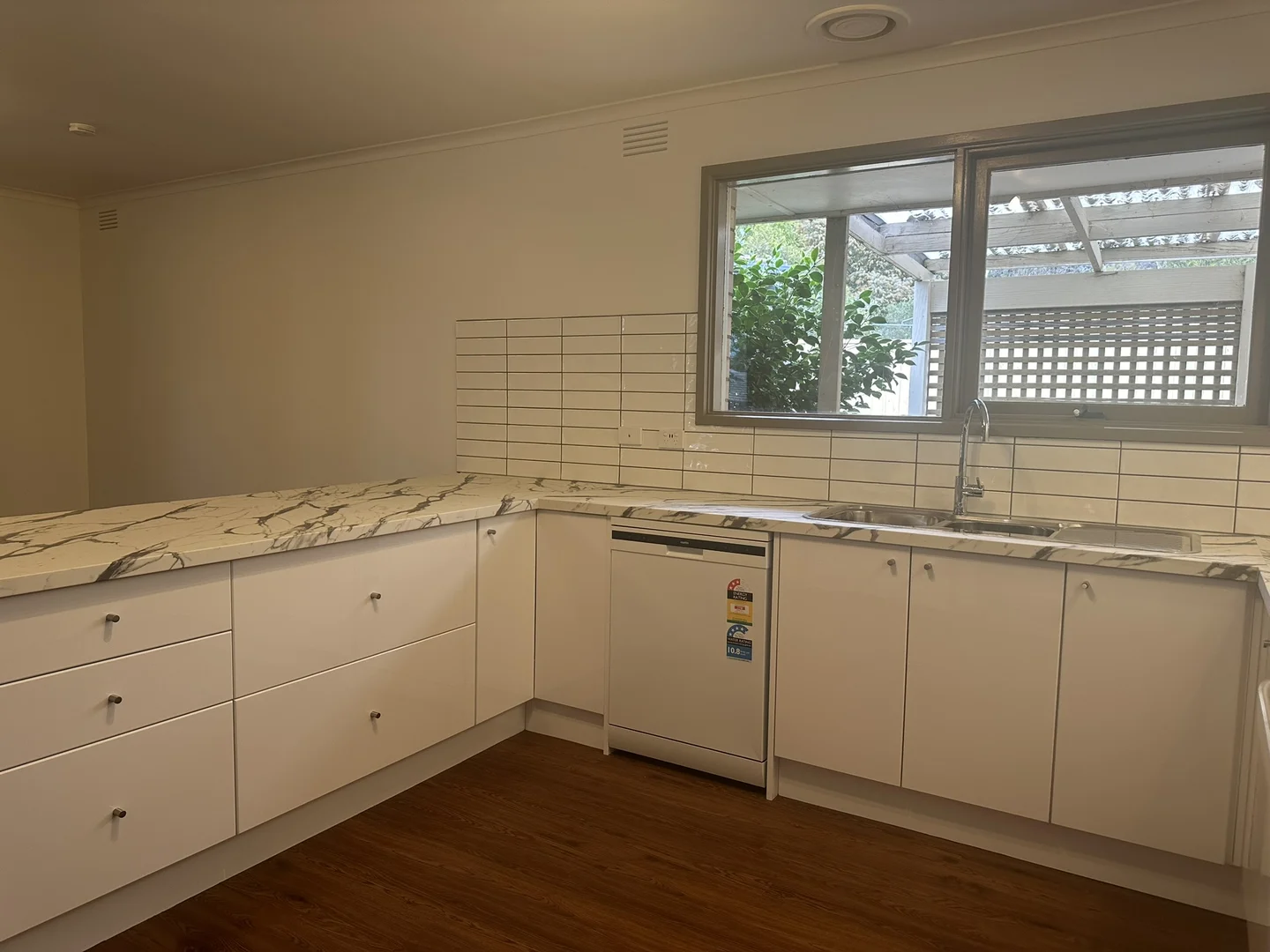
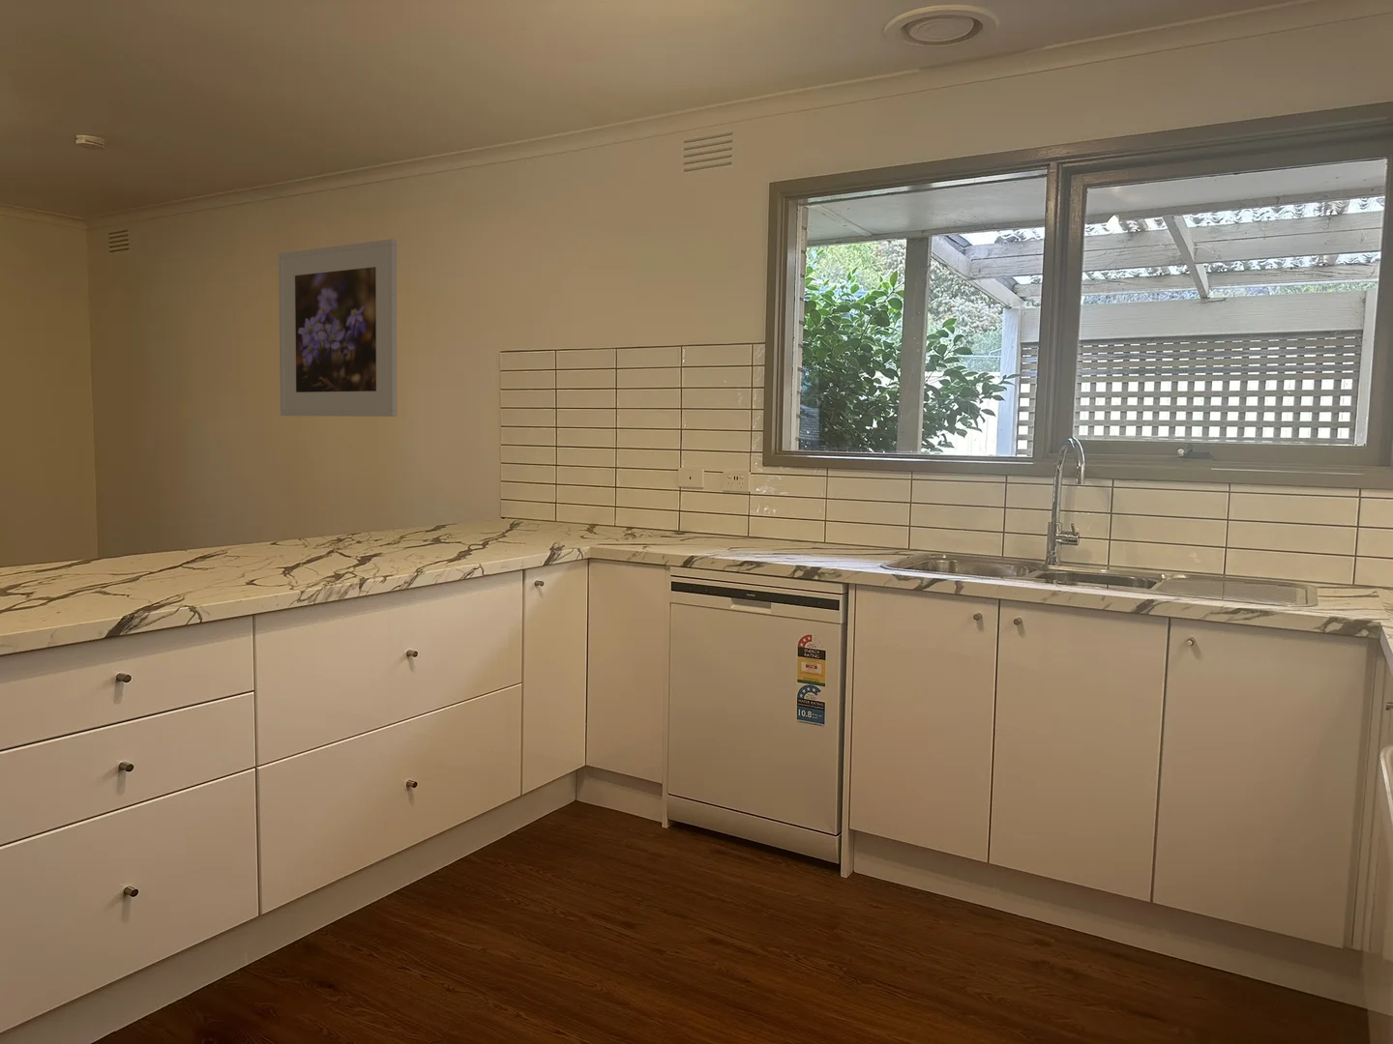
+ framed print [278,238,397,418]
